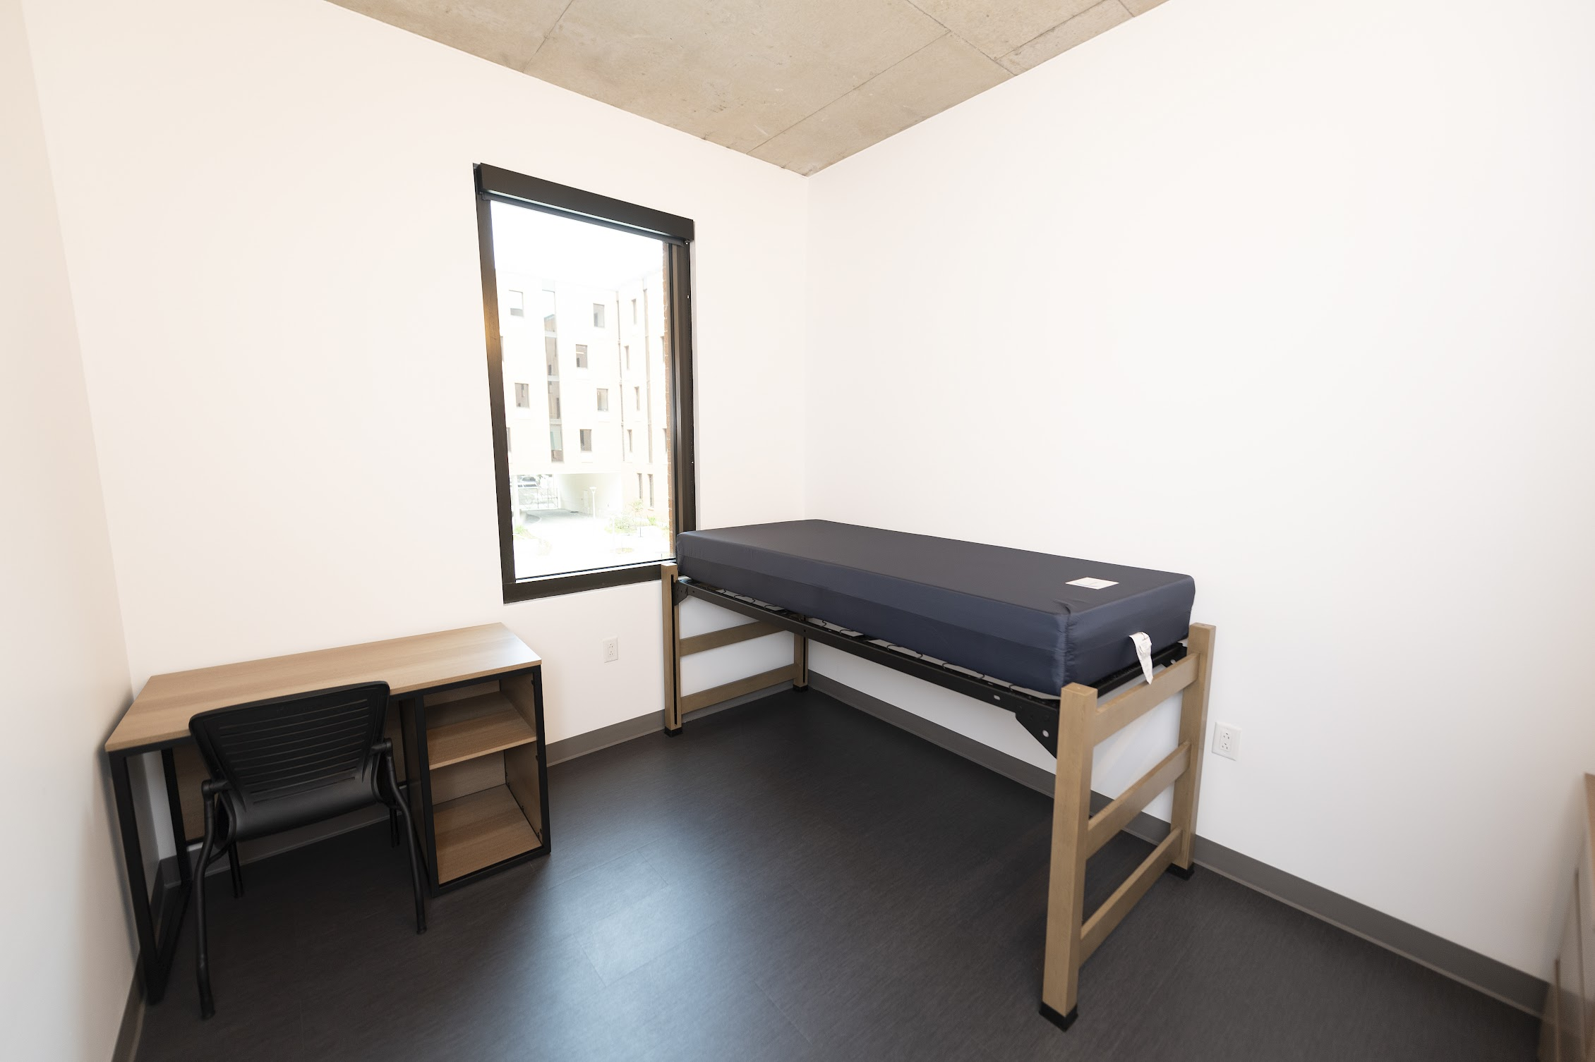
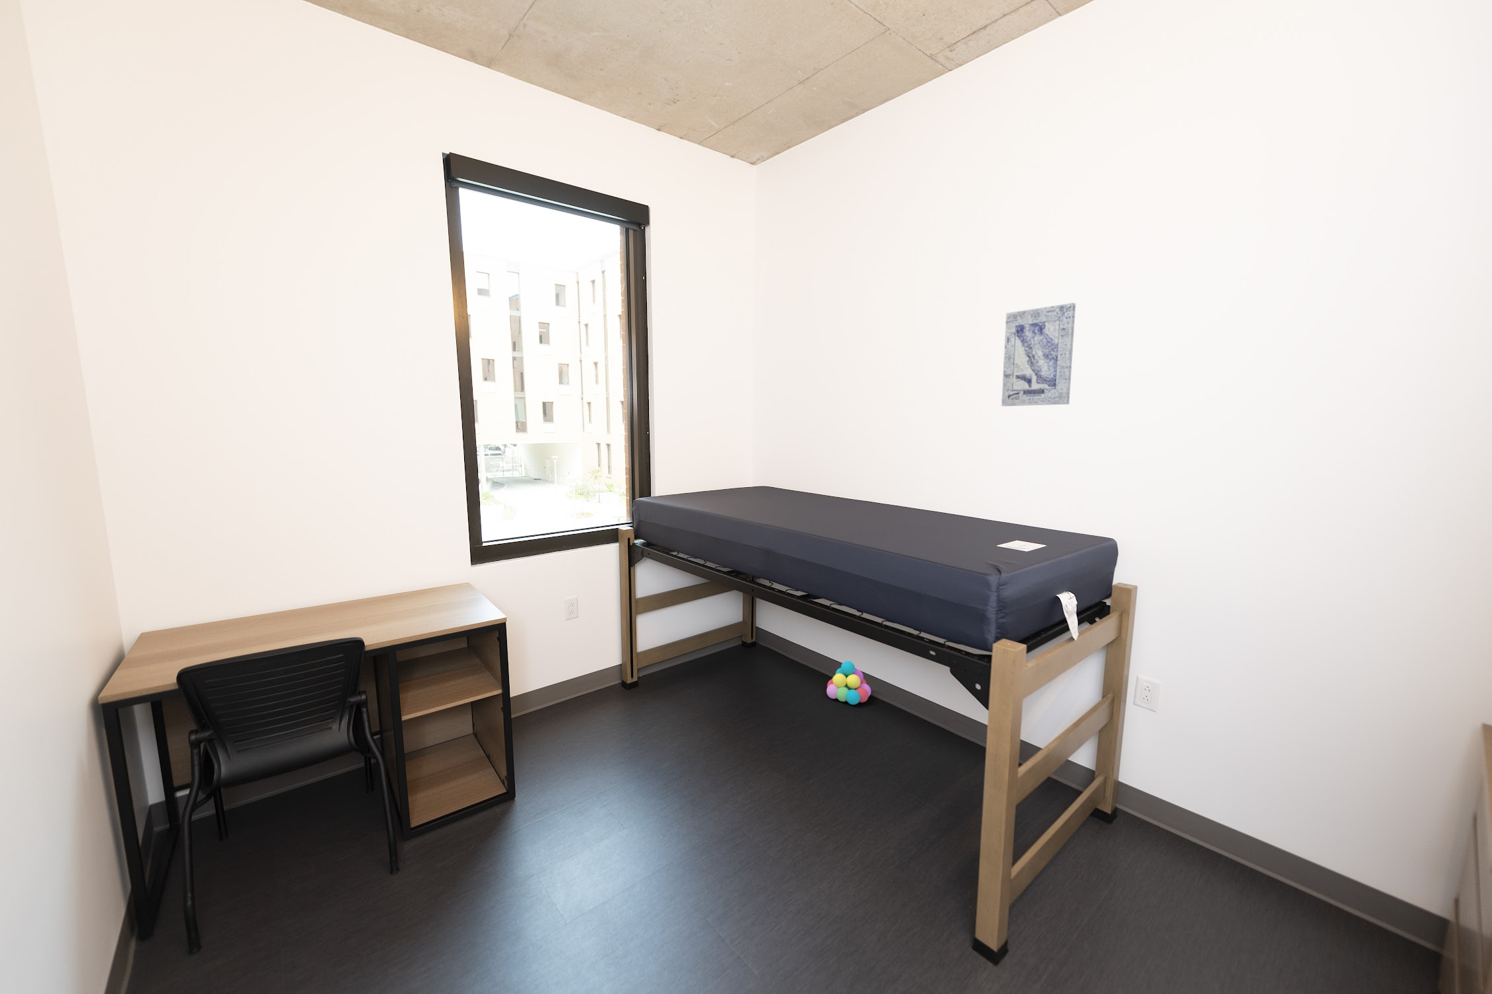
+ wall art [1001,302,1076,406]
+ ball [826,660,872,706]
